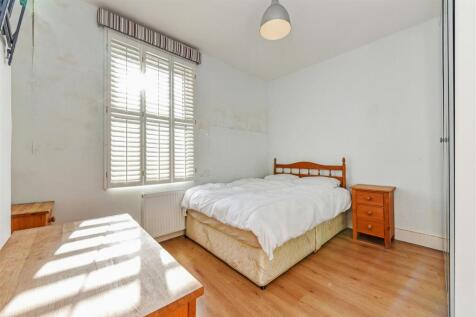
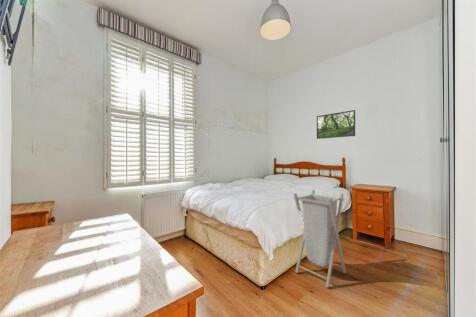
+ laundry hamper [293,189,347,288]
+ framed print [316,109,356,140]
